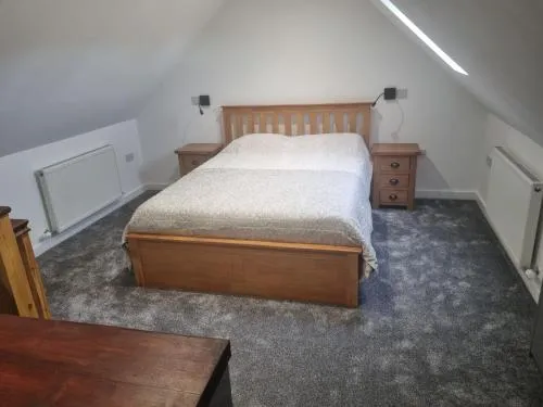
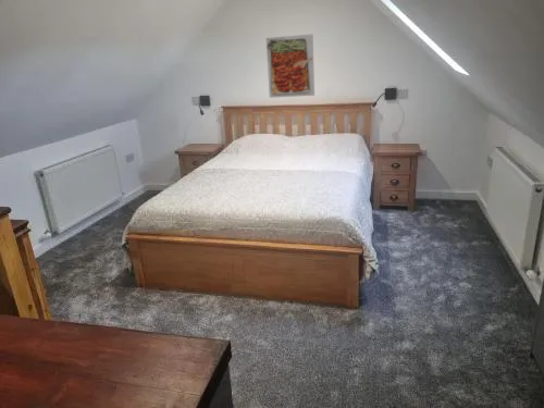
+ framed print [265,33,316,99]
